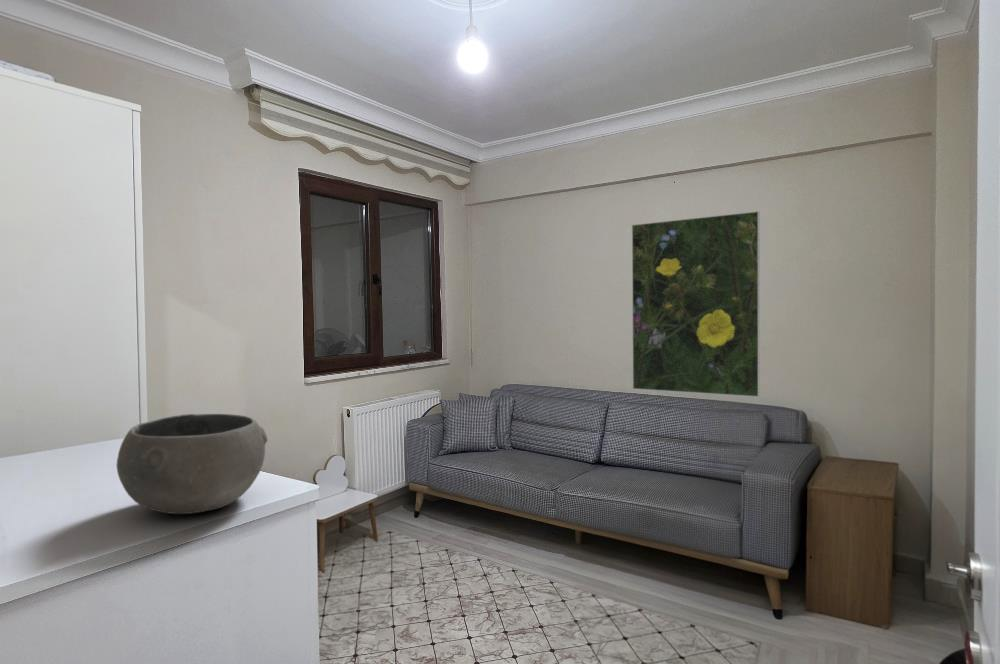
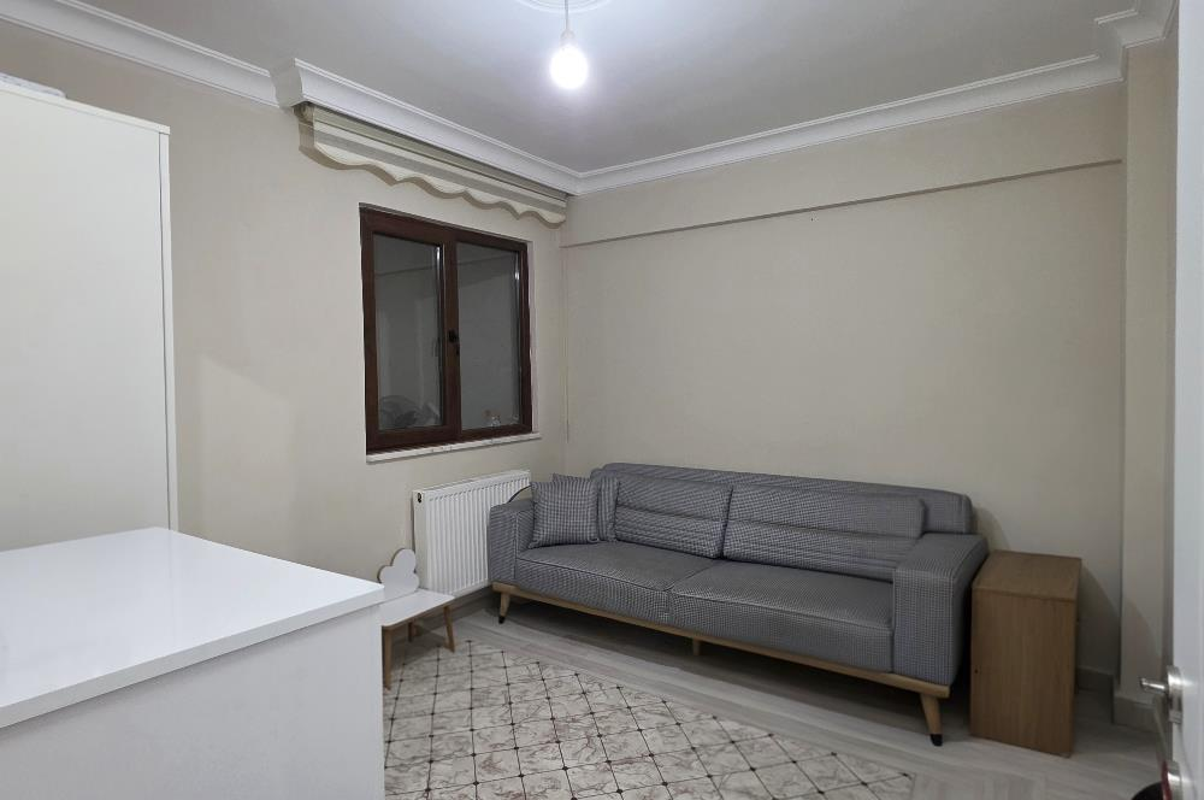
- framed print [631,210,761,398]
- bowl [115,413,269,515]
